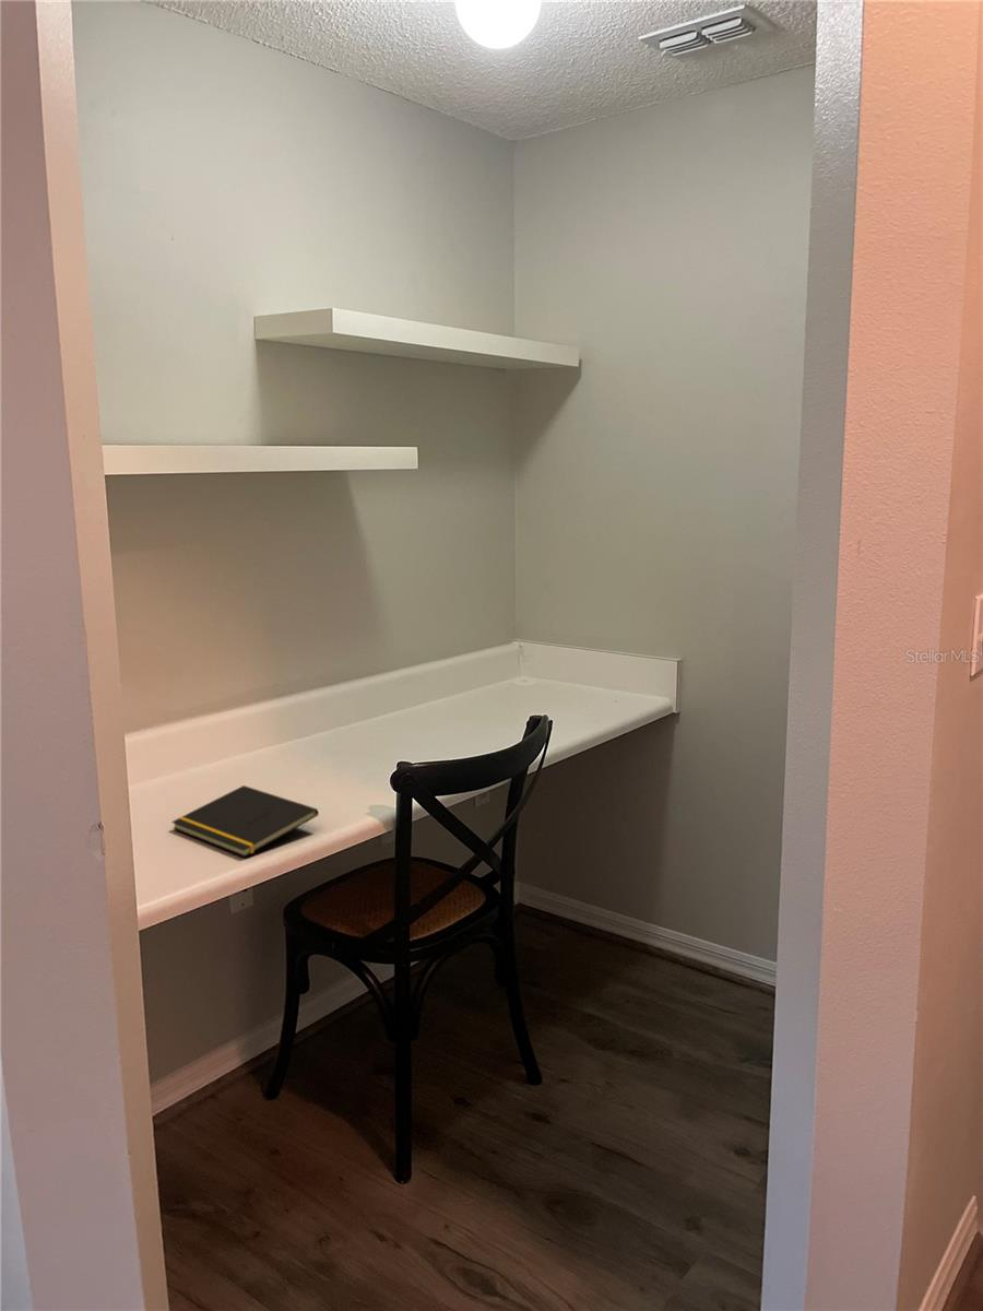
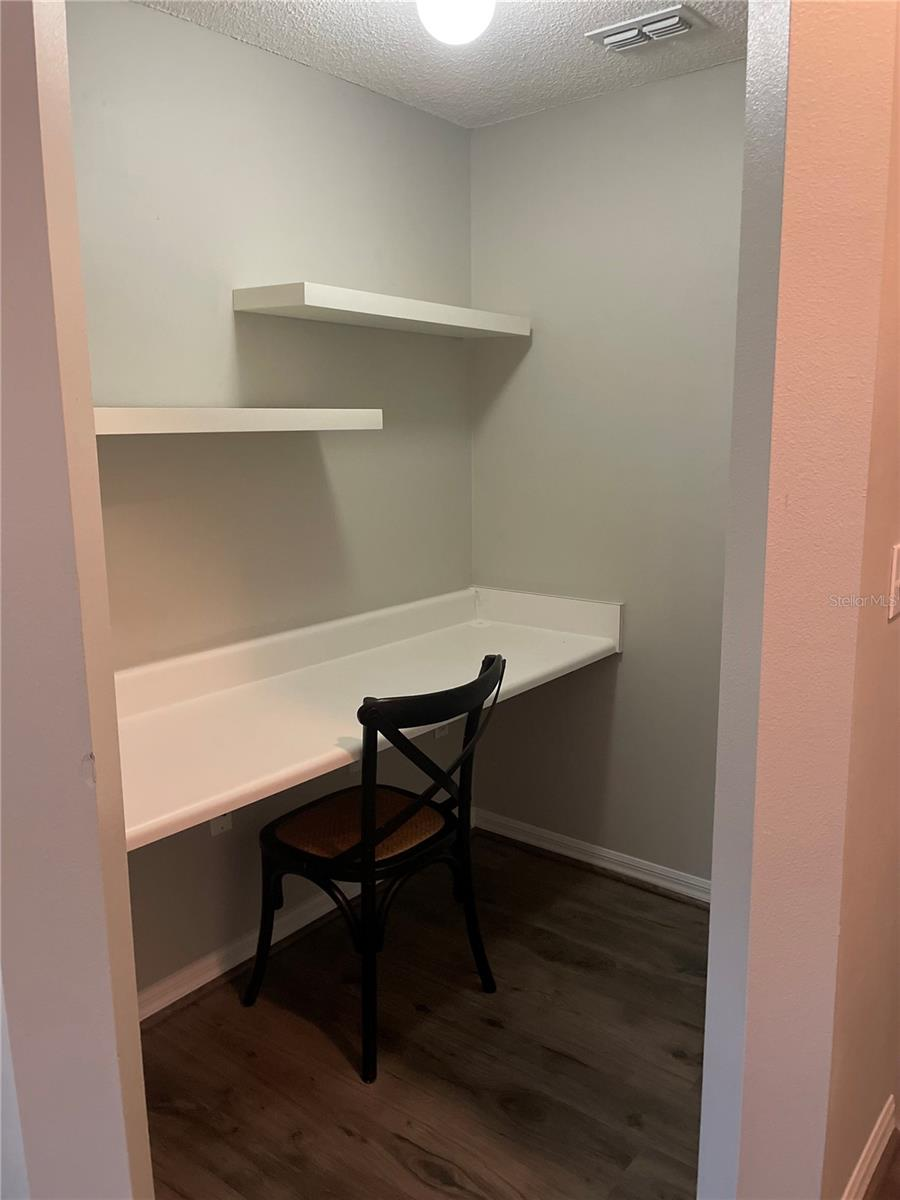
- notepad [170,784,320,858]
